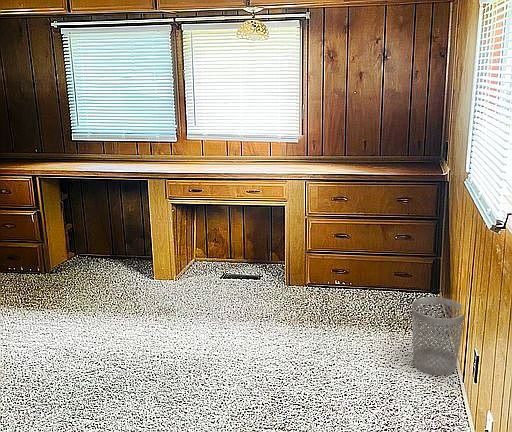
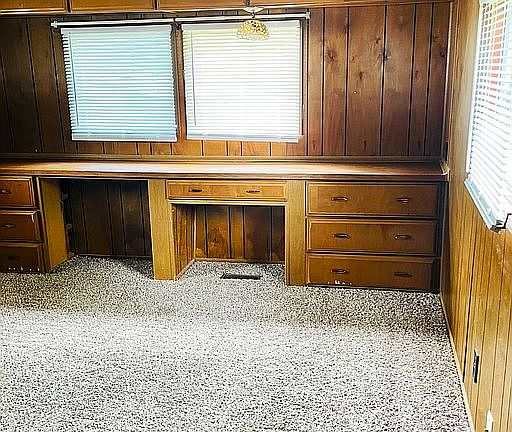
- wastebasket [411,296,465,376]
